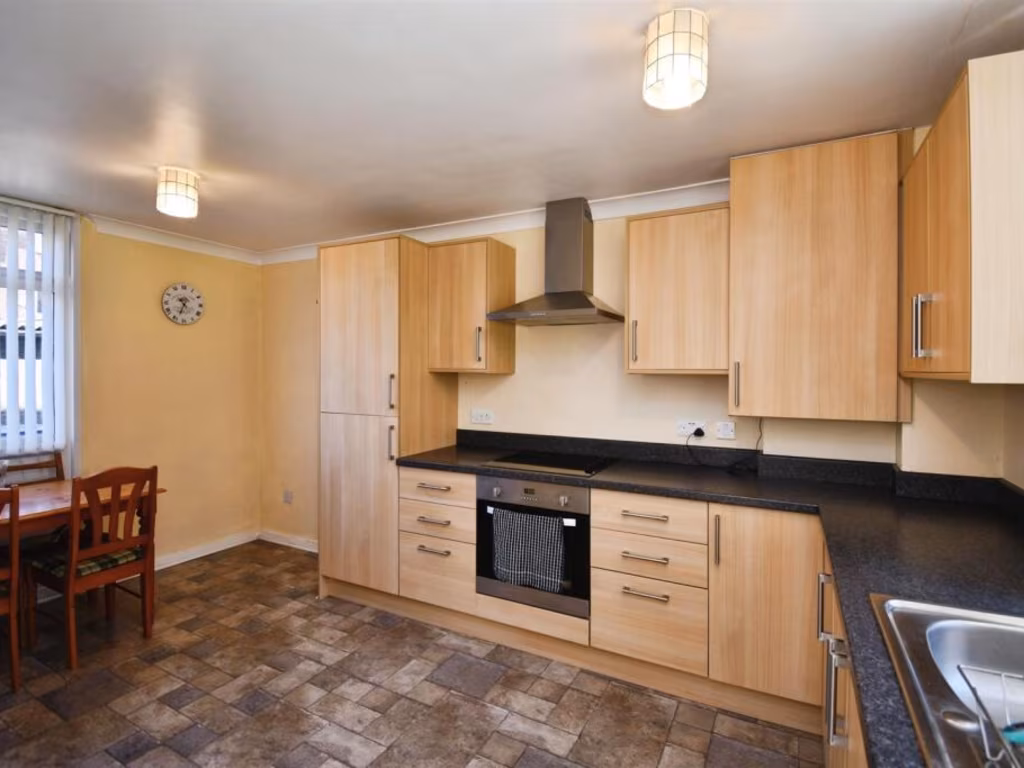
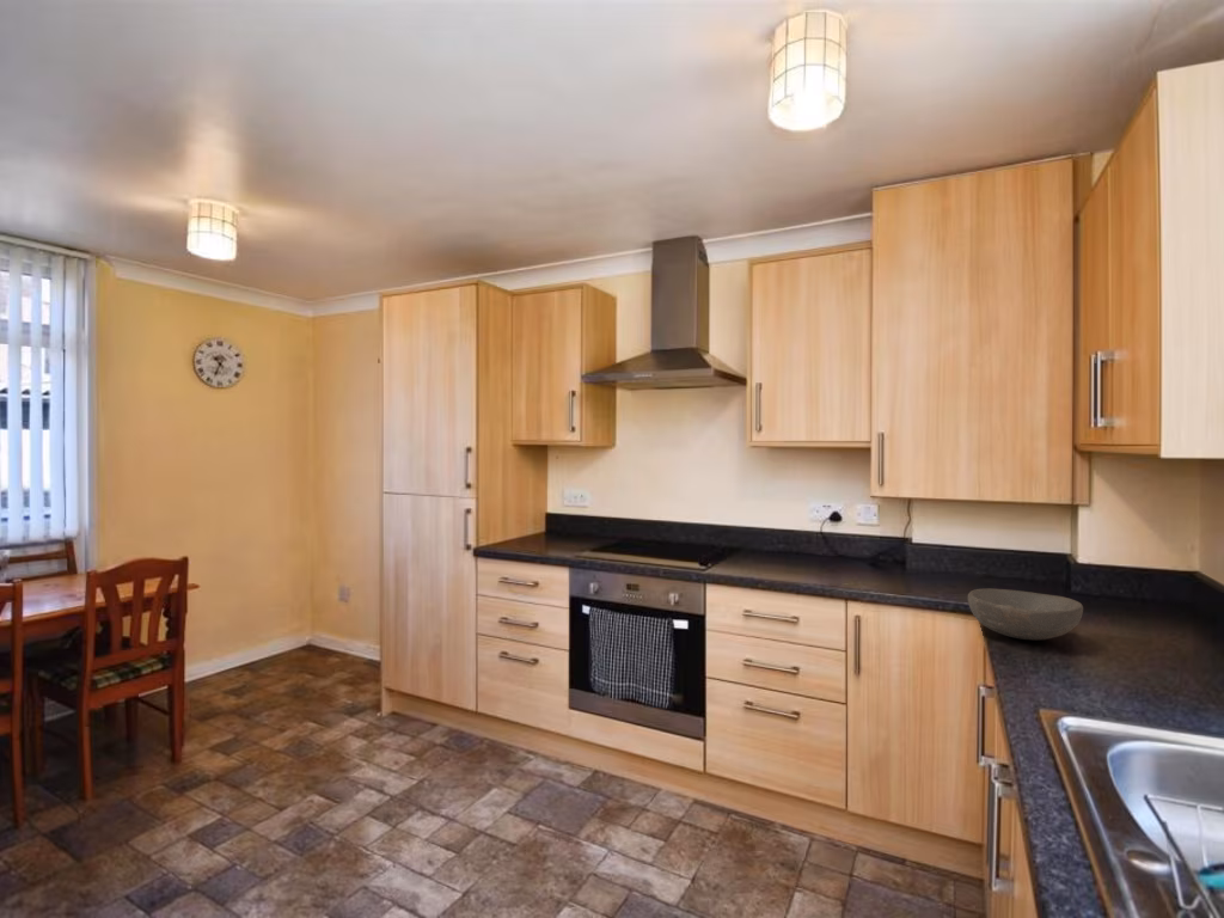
+ bowl [967,587,1084,641]
